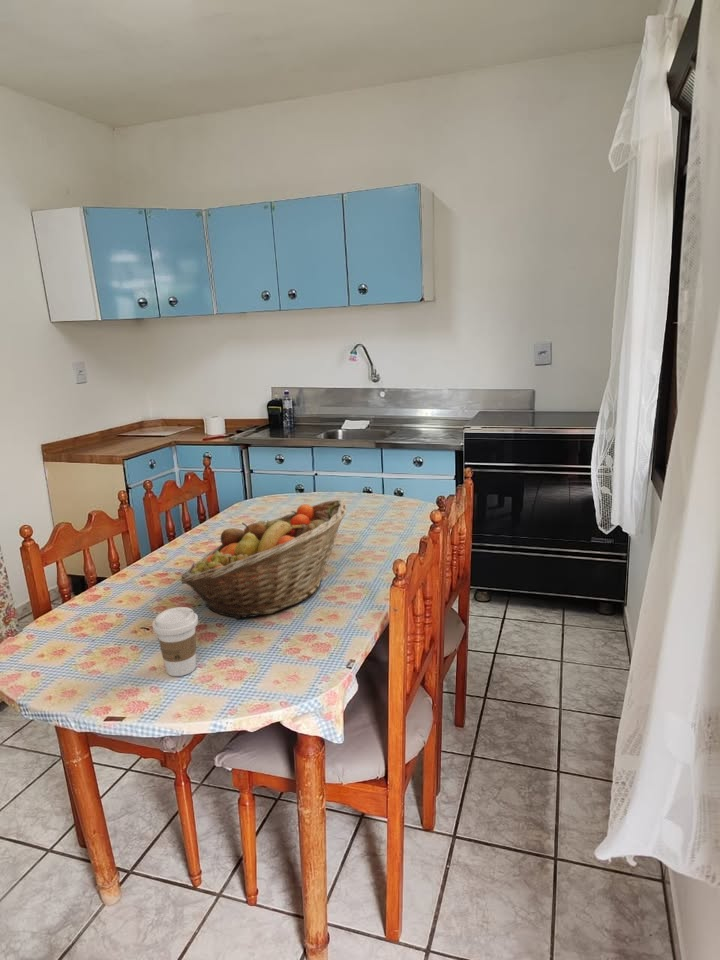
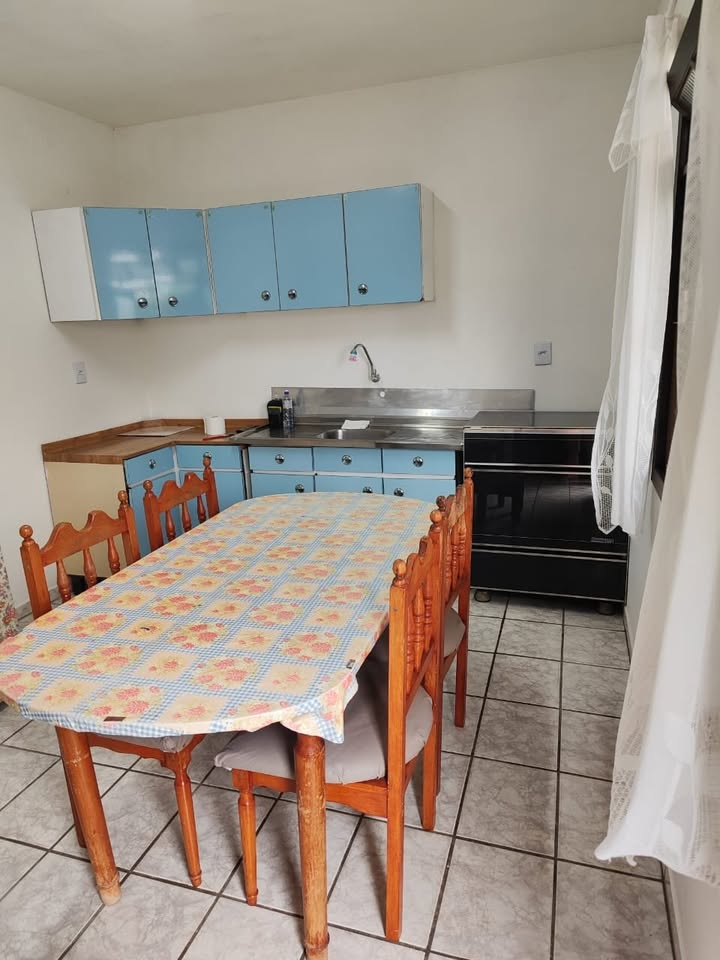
- coffee cup [151,606,199,677]
- fruit basket [179,499,348,620]
